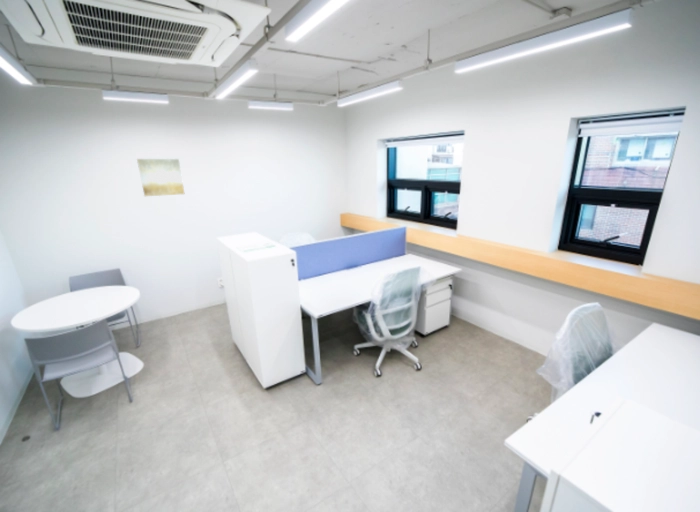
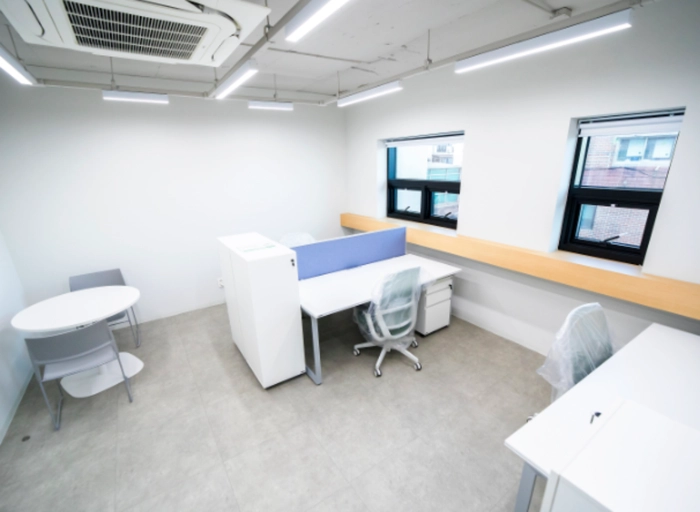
- wall art [136,158,185,197]
